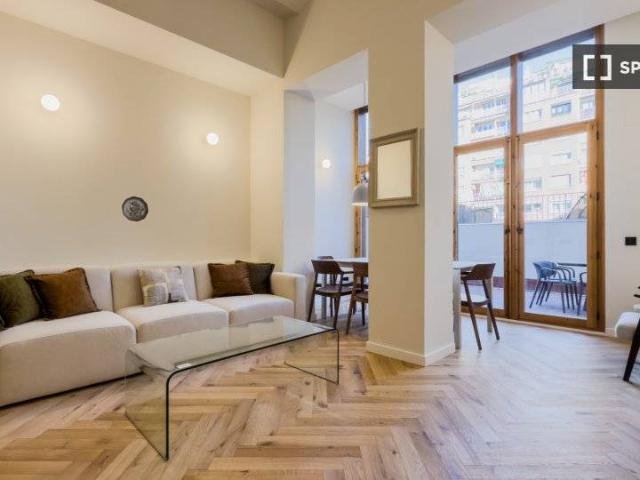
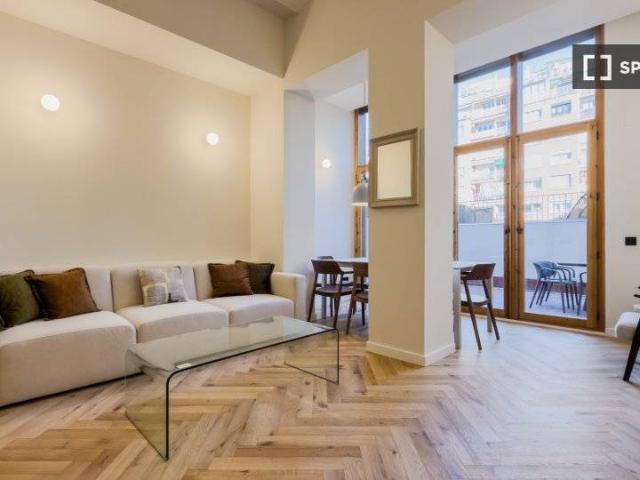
- decorative plate [121,195,149,223]
